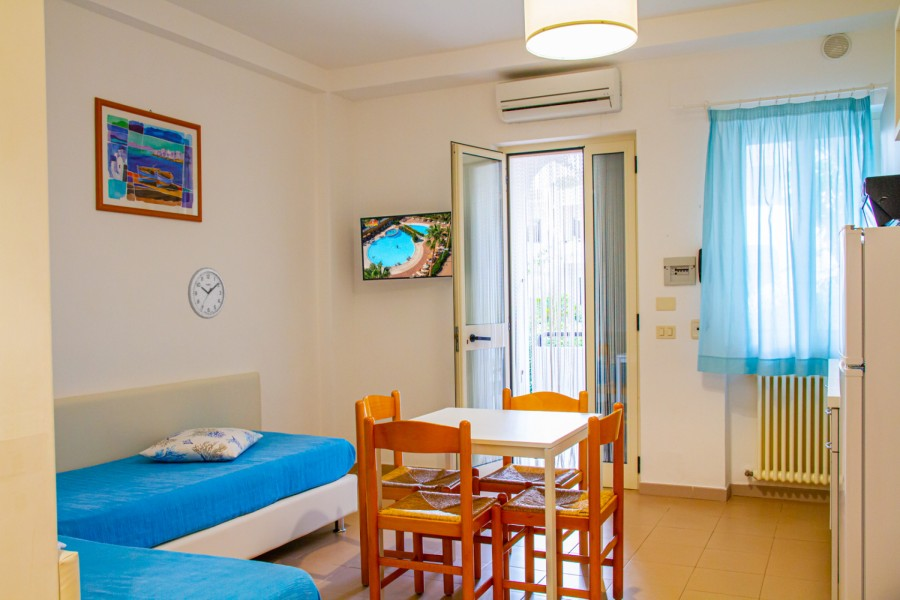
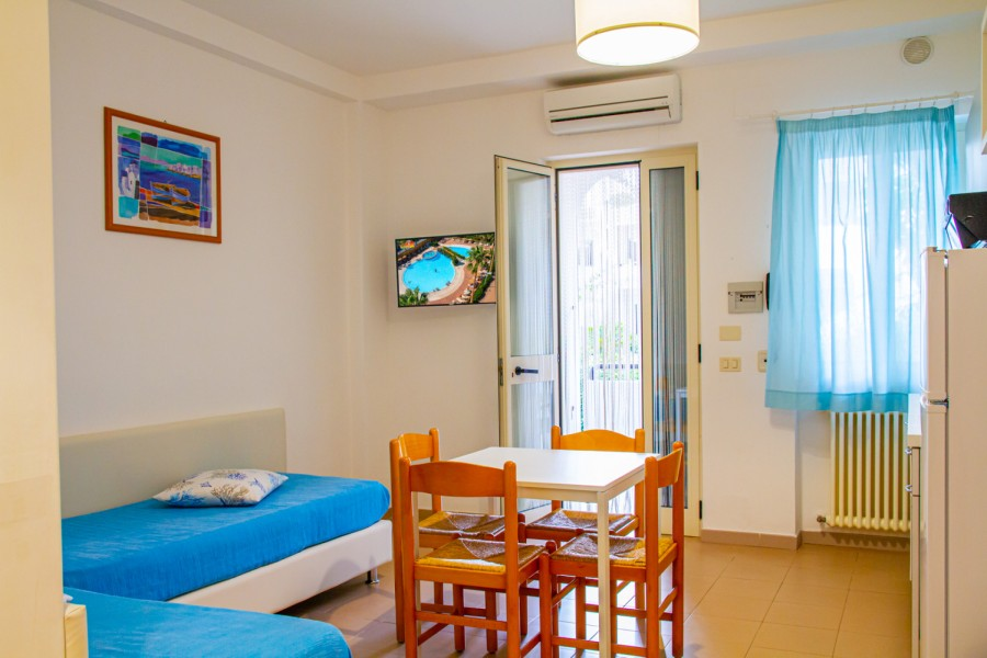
- wall clock [187,266,227,320]
